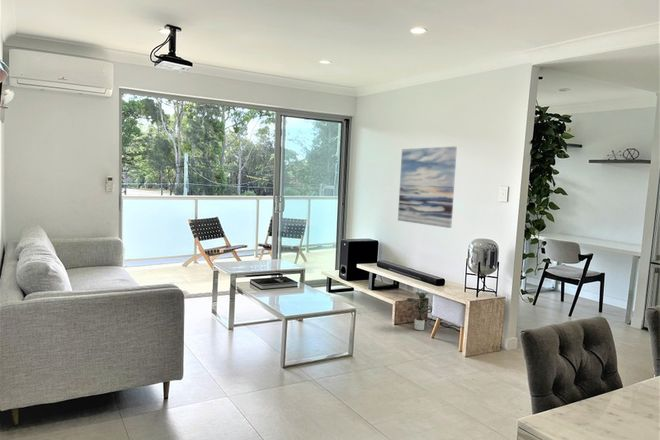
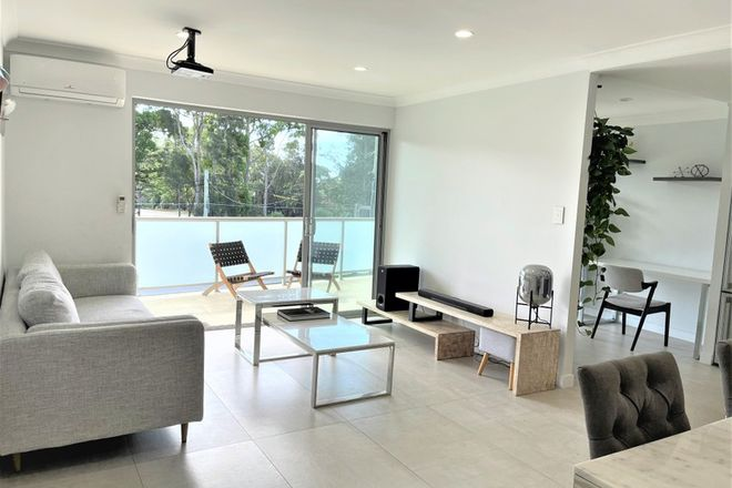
- potted plant [406,291,433,331]
- wall art [397,145,458,229]
